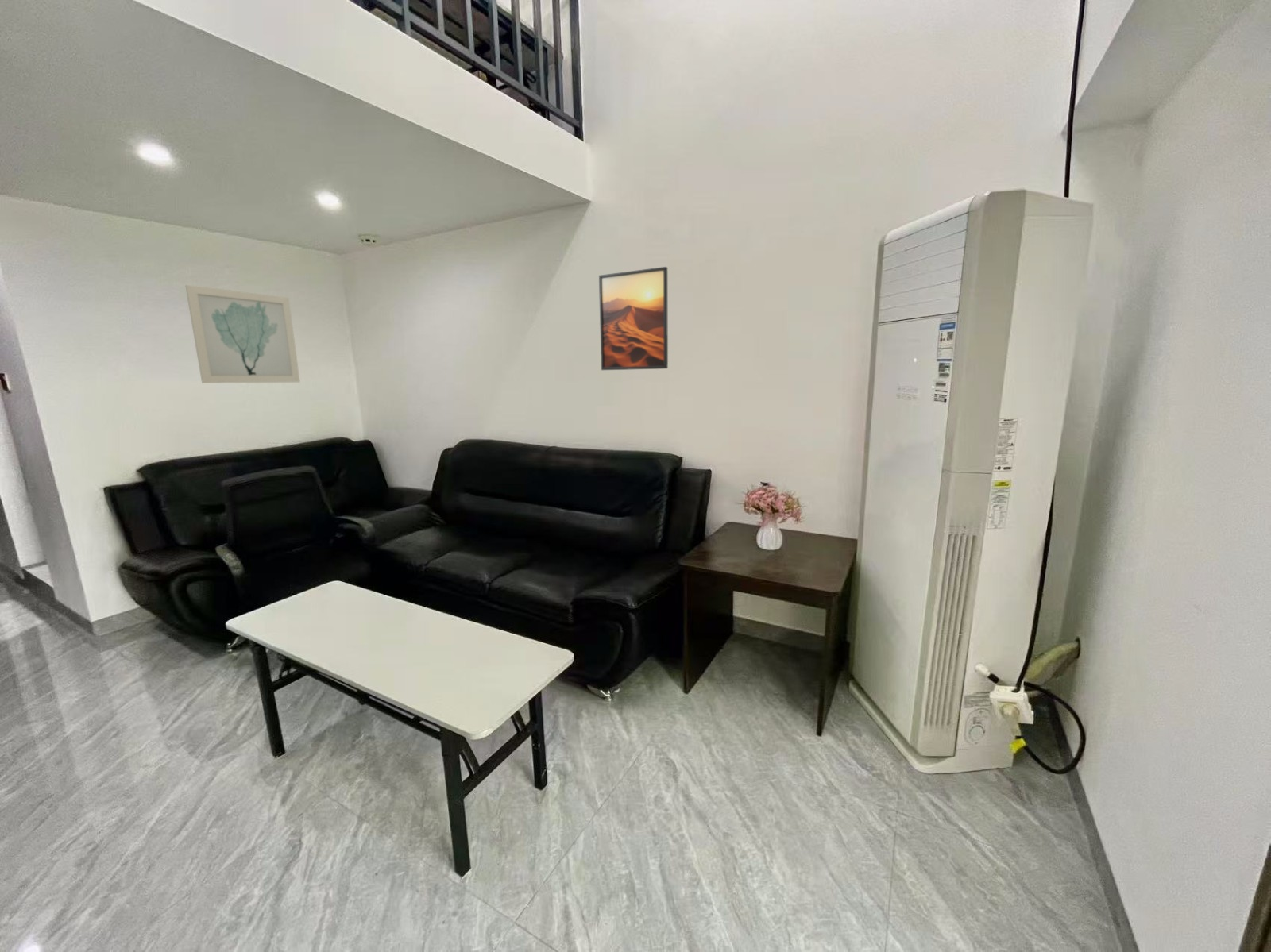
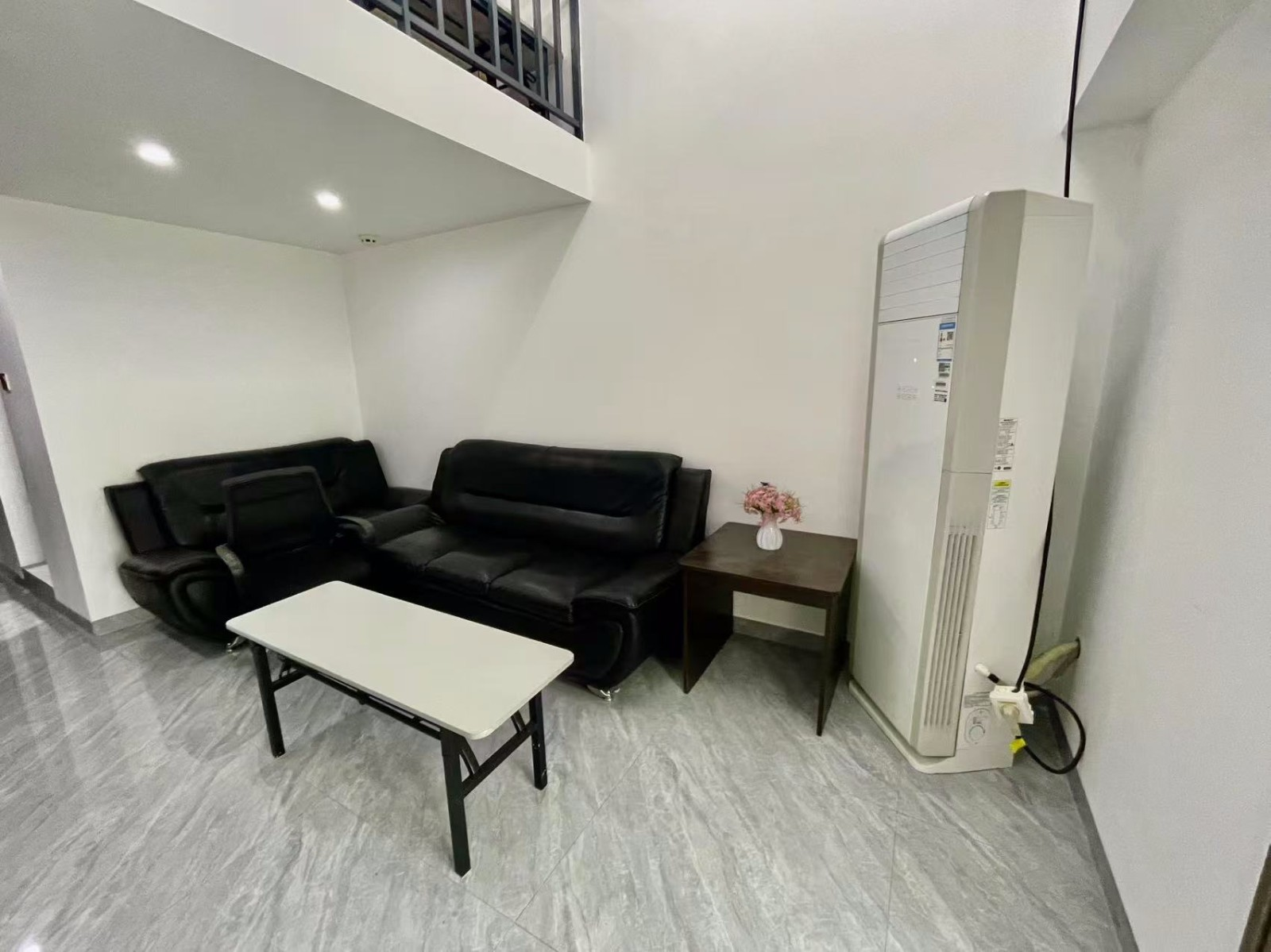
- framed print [598,266,669,371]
- wall art [184,284,301,384]
